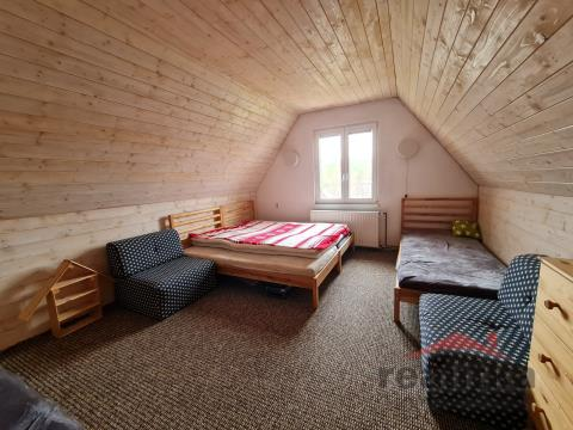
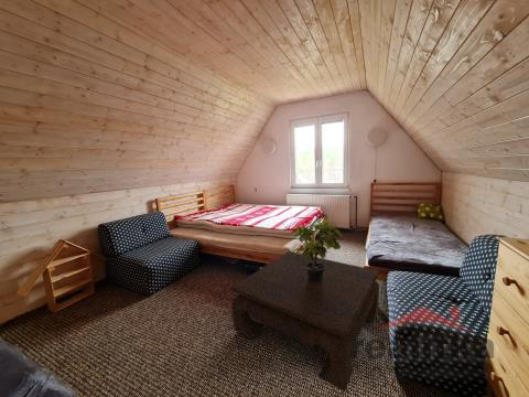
+ coffee table [229,250,380,393]
+ potted plant [289,216,343,281]
